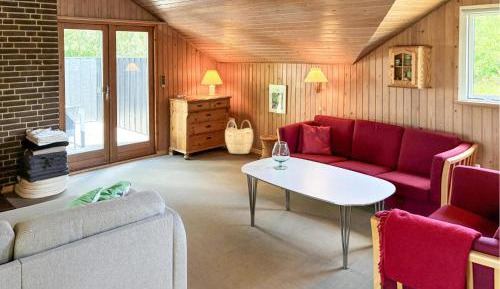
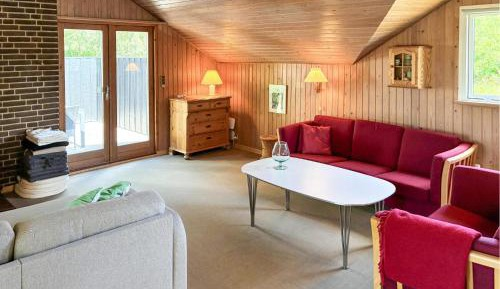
- woven basket [224,119,254,155]
